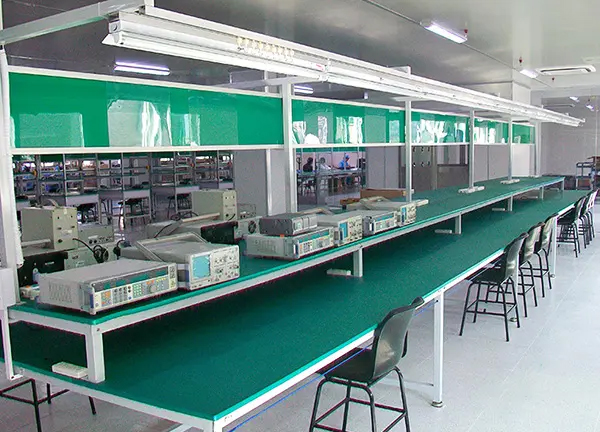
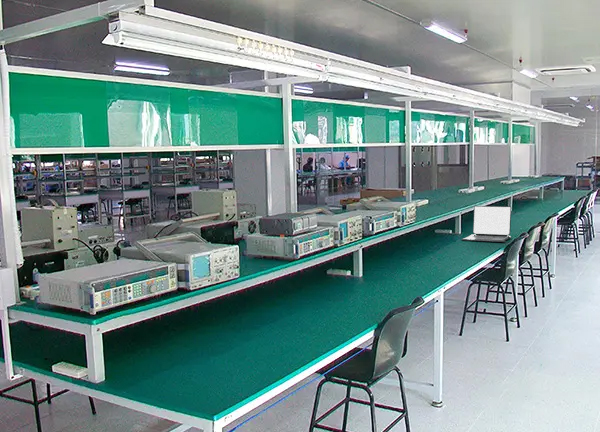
+ laptop [461,205,512,243]
